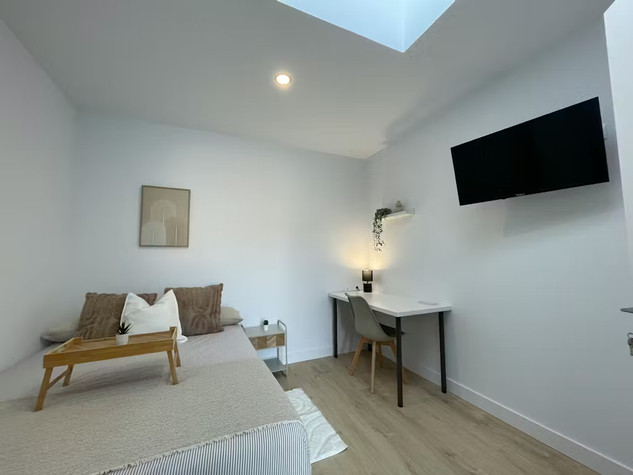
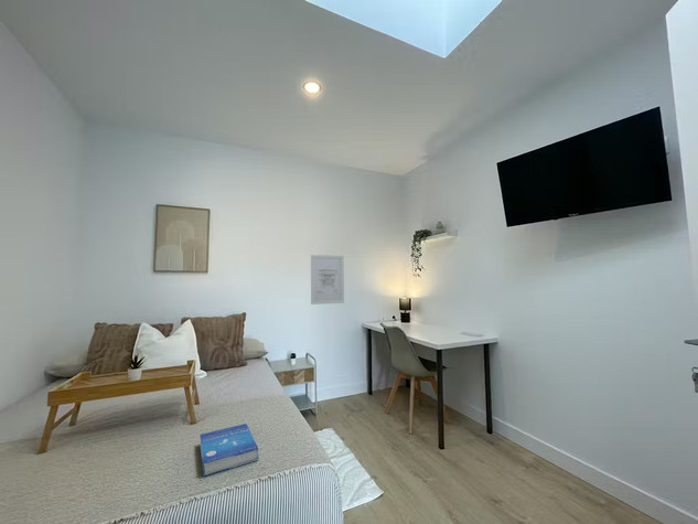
+ wall art [310,254,345,306]
+ book [198,423,259,478]
